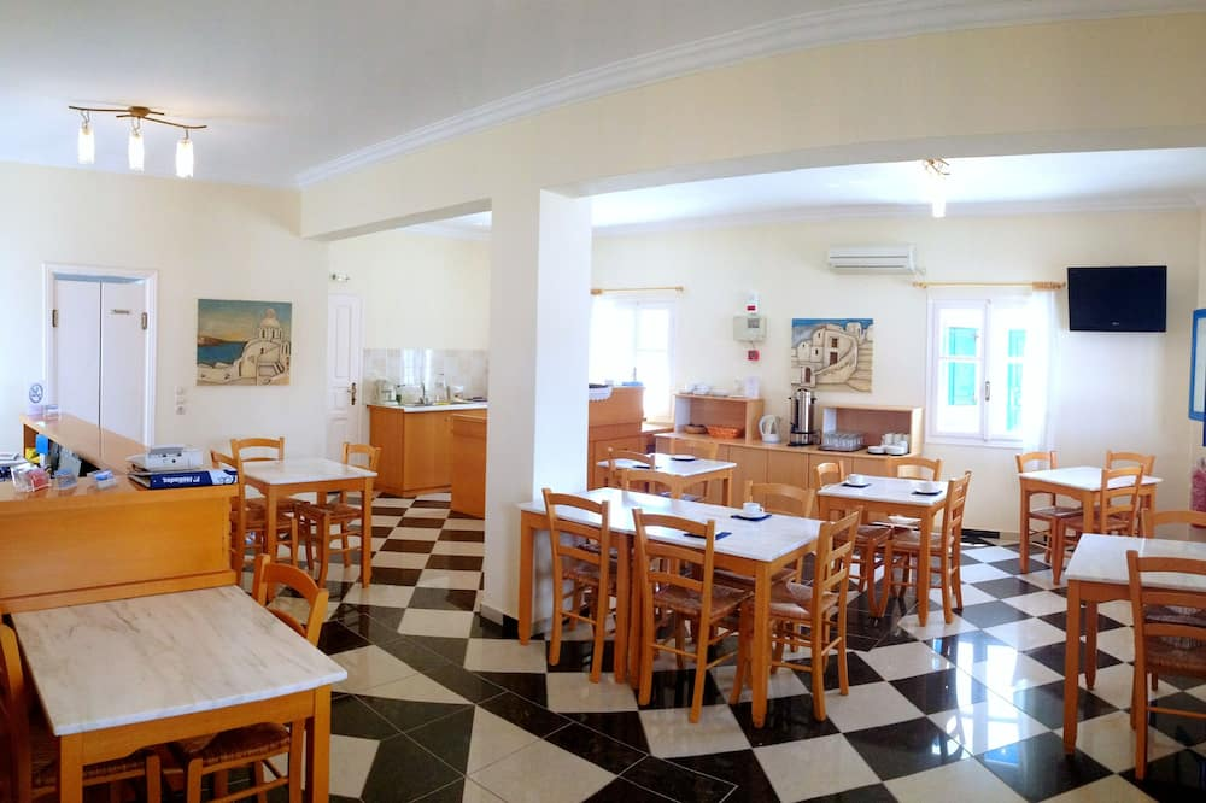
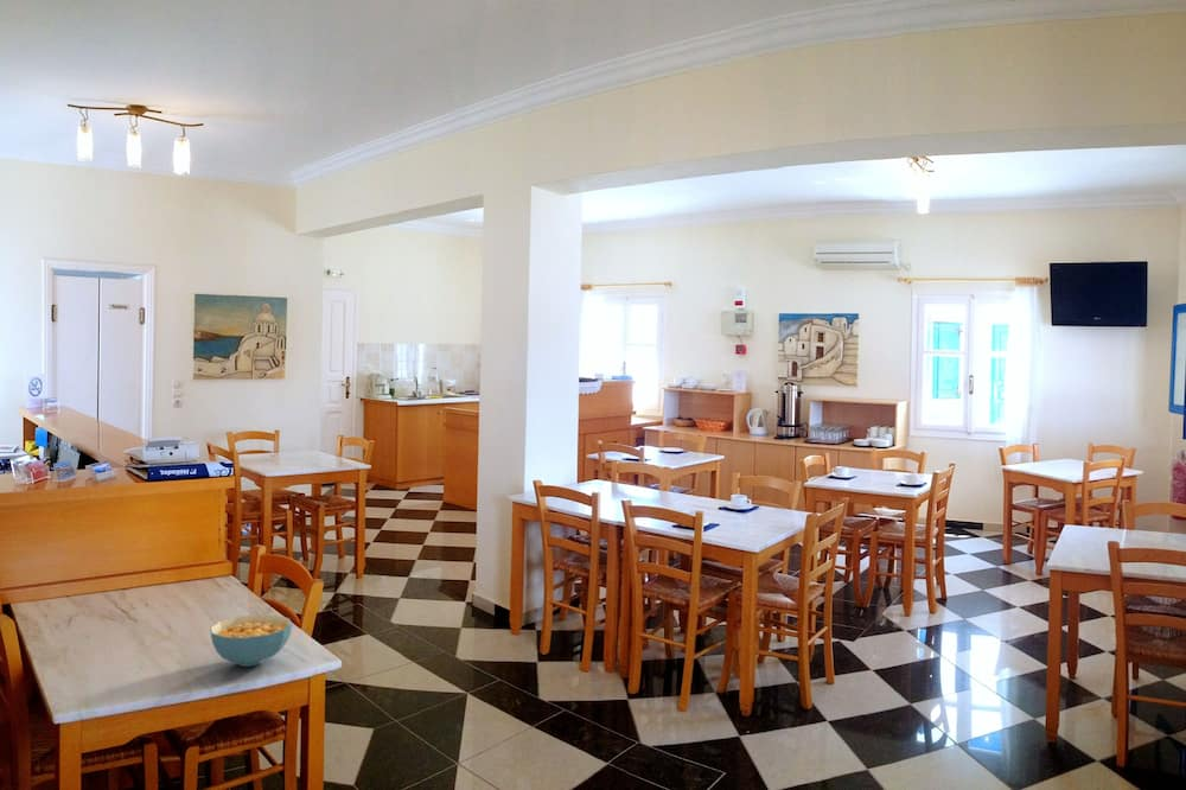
+ cereal bowl [209,613,293,668]
